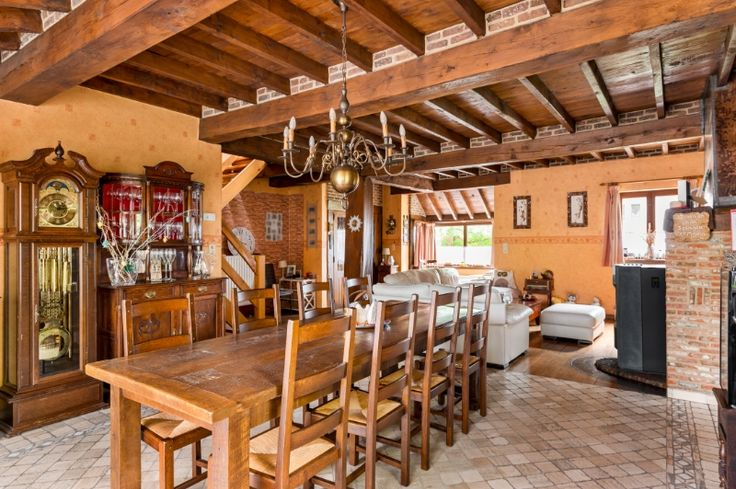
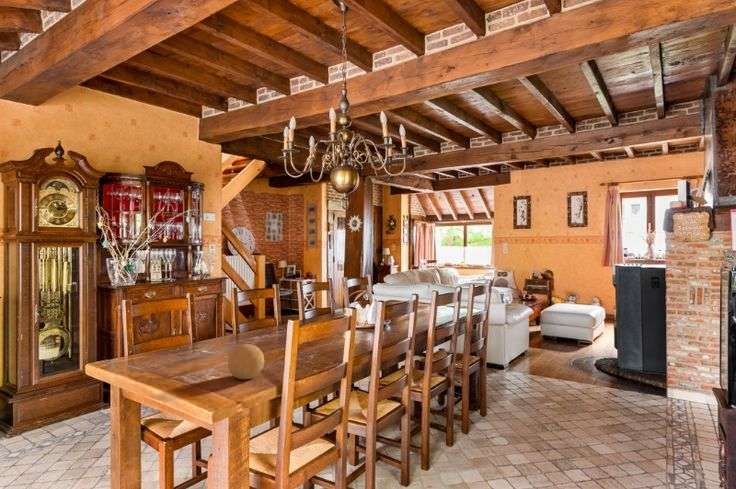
+ decorative ball [227,343,265,381]
